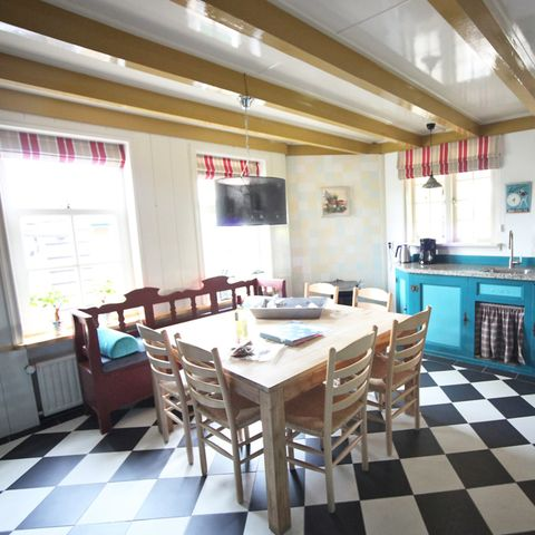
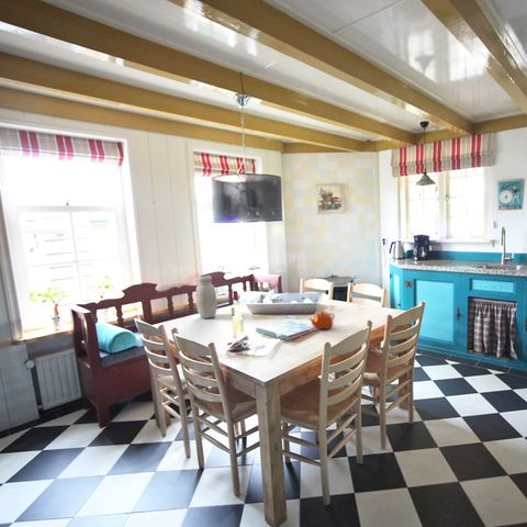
+ jar [194,274,218,319]
+ teapot [309,311,336,330]
